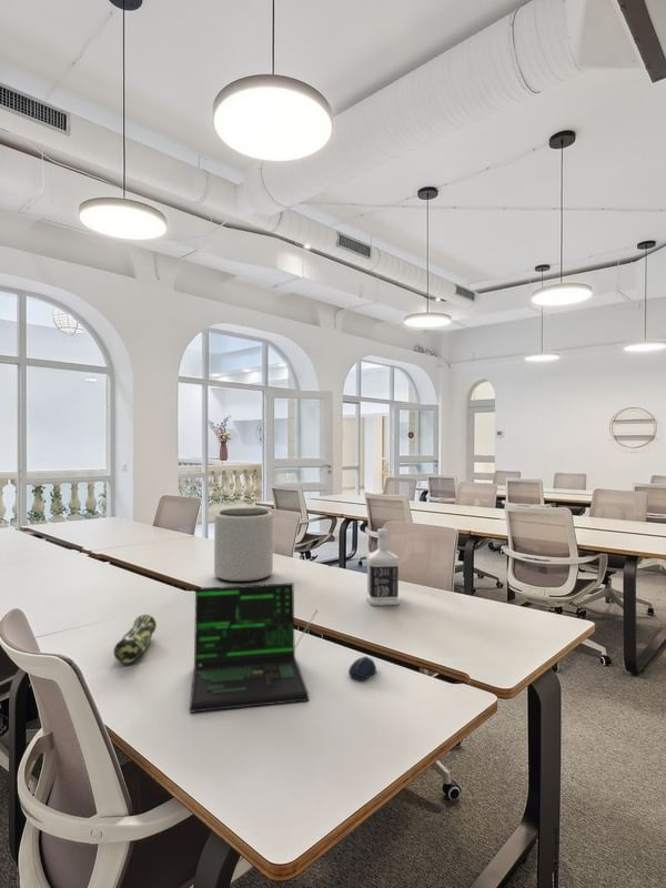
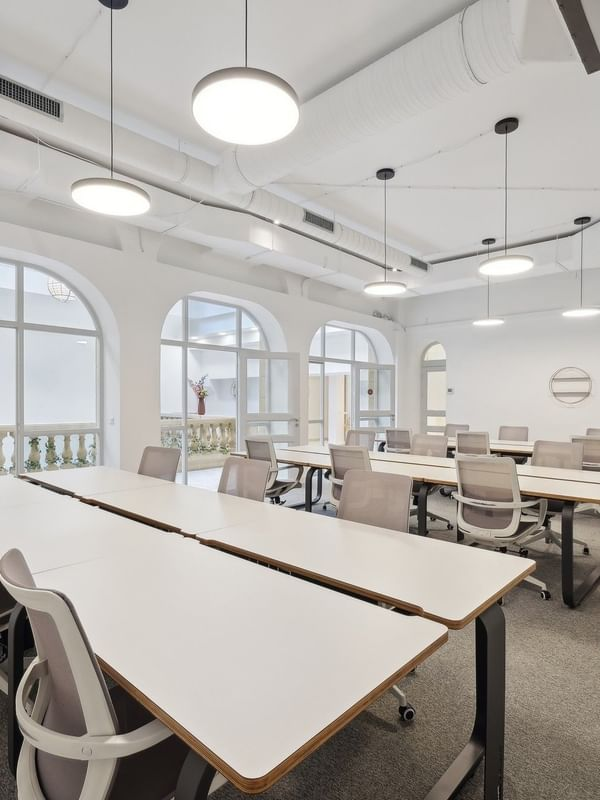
- bottle [365,527,401,607]
- plant pot [213,507,274,583]
- computer mouse [347,655,377,682]
- laptop [189,582,320,714]
- pencil case [113,614,158,665]
